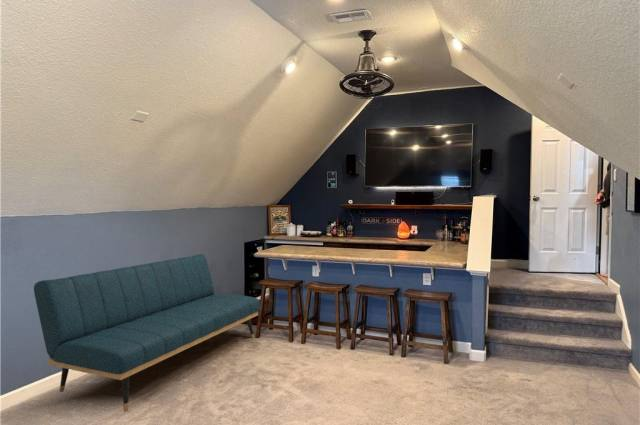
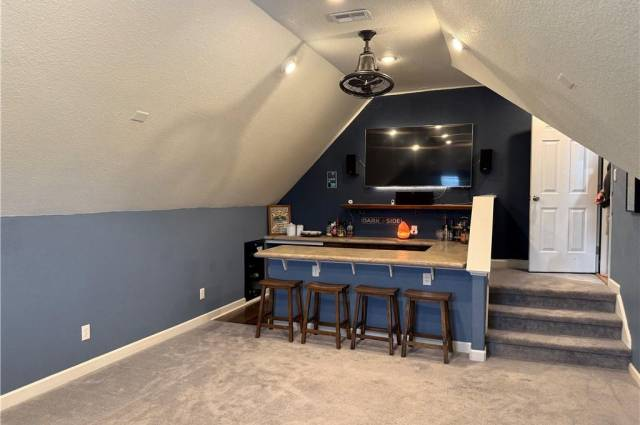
- sofa [33,253,261,413]
